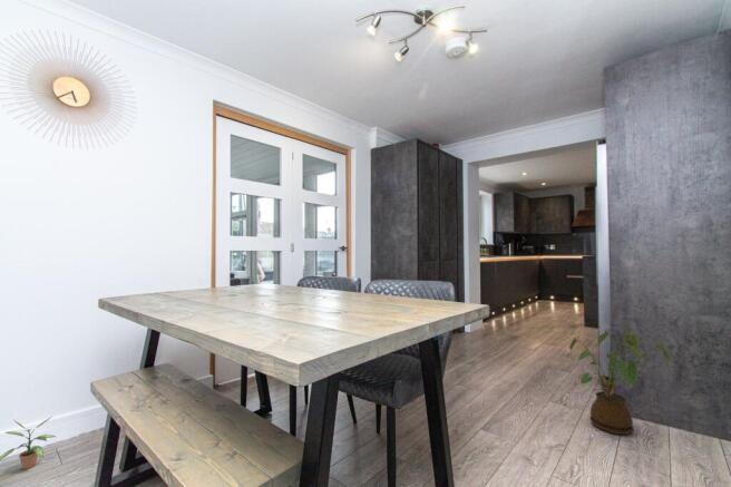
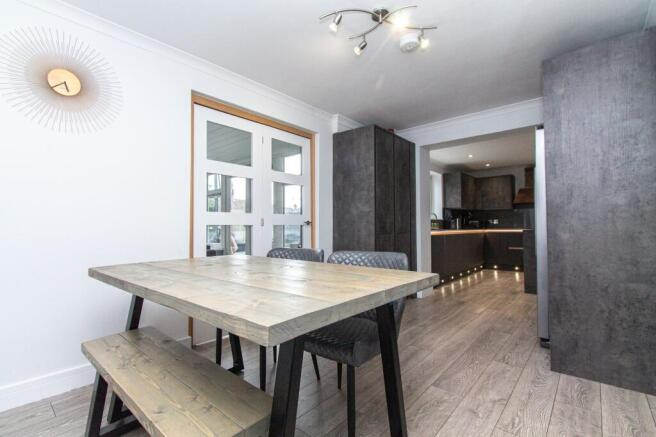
- house plant [568,328,672,436]
- potted plant [0,416,57,470]
